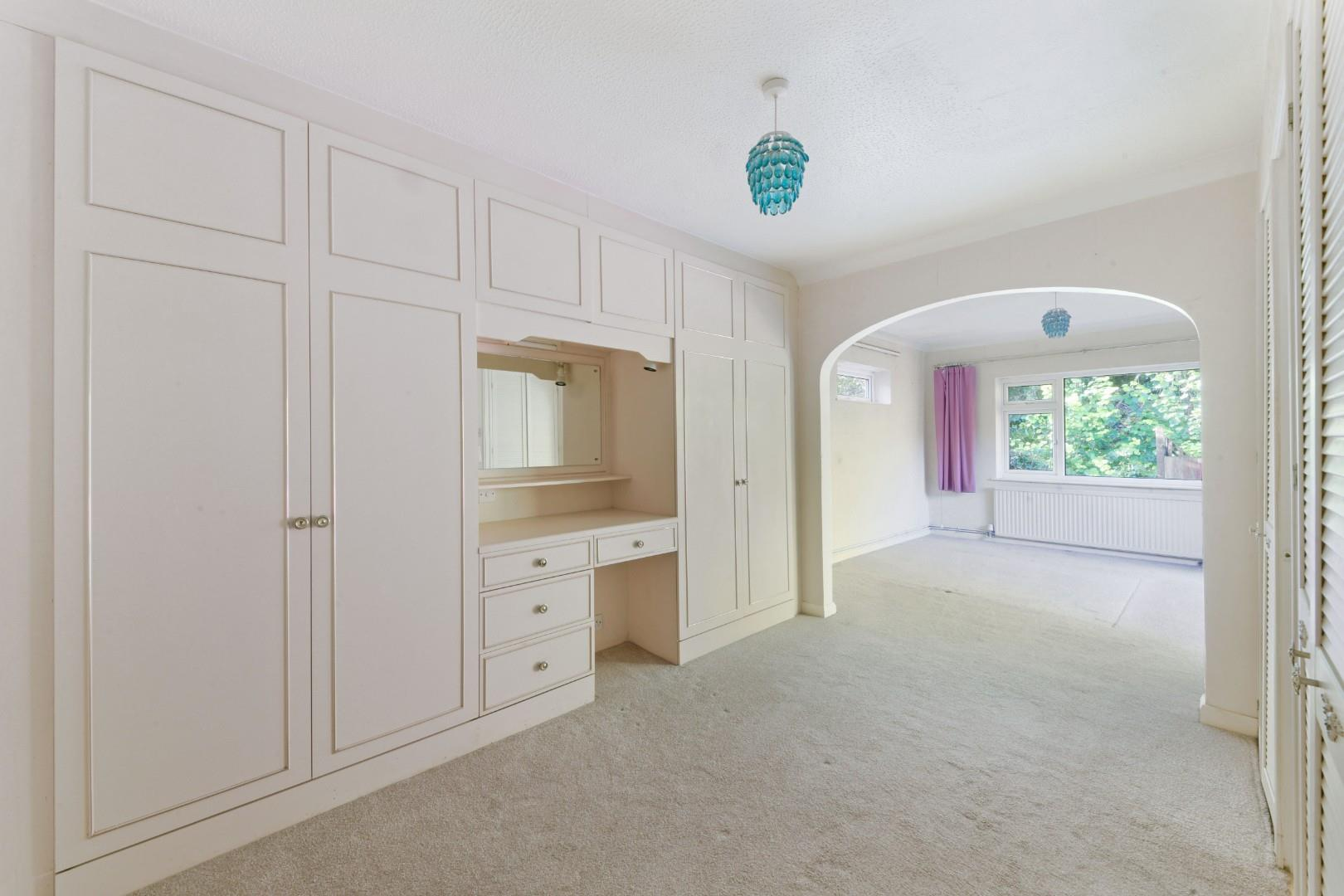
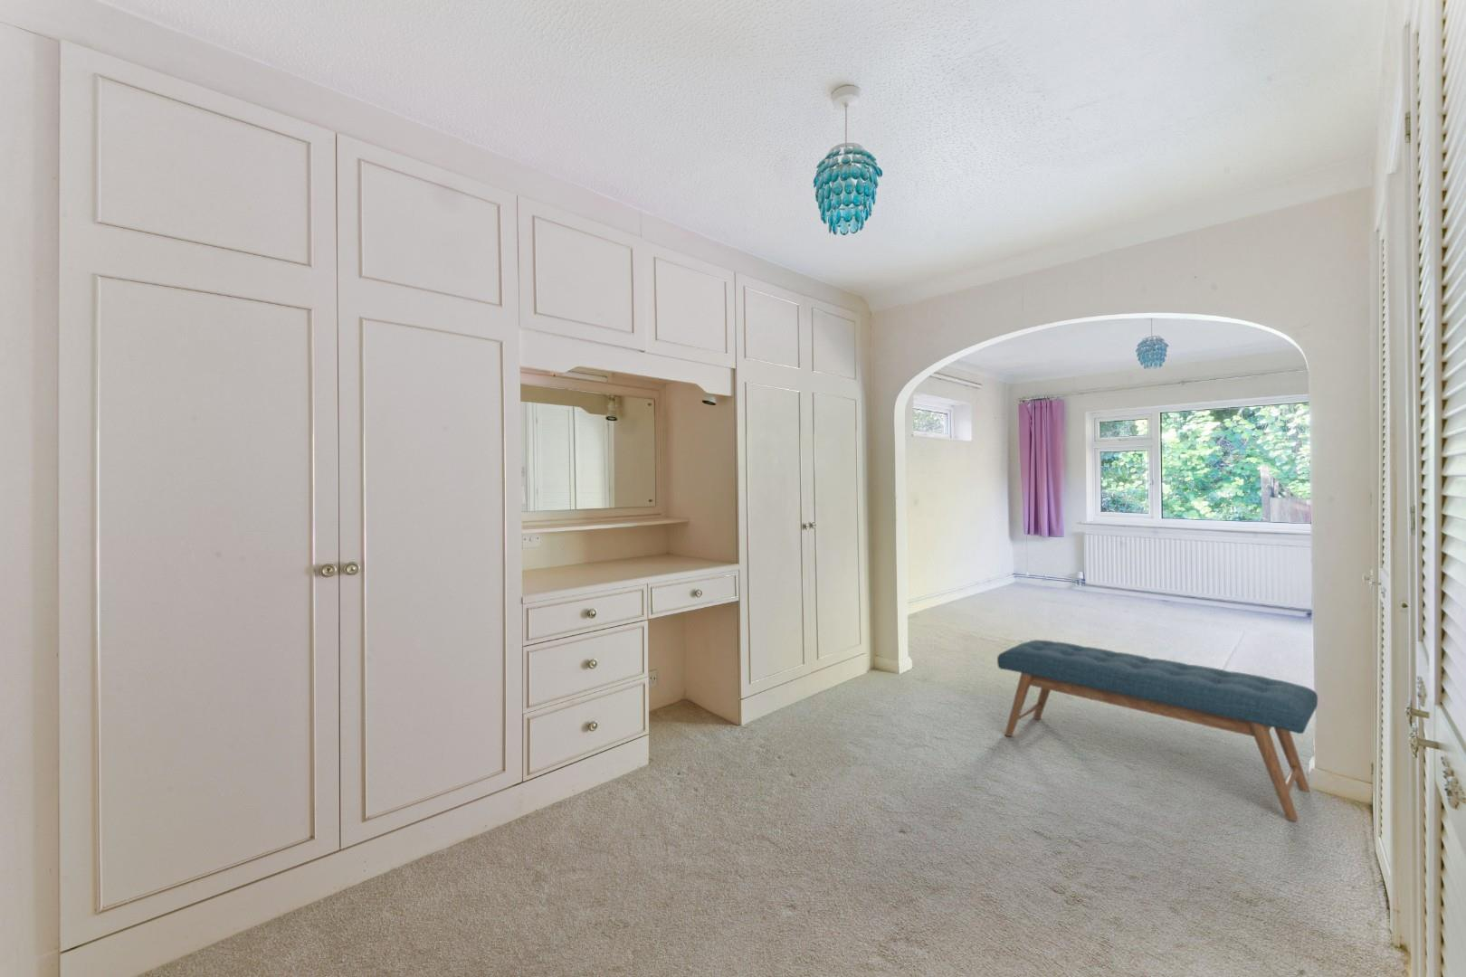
+ bench [996,639,1319,822]
